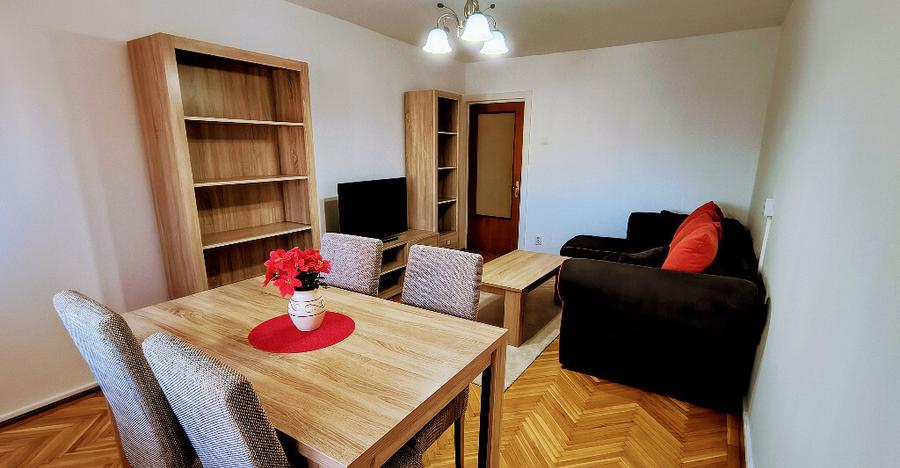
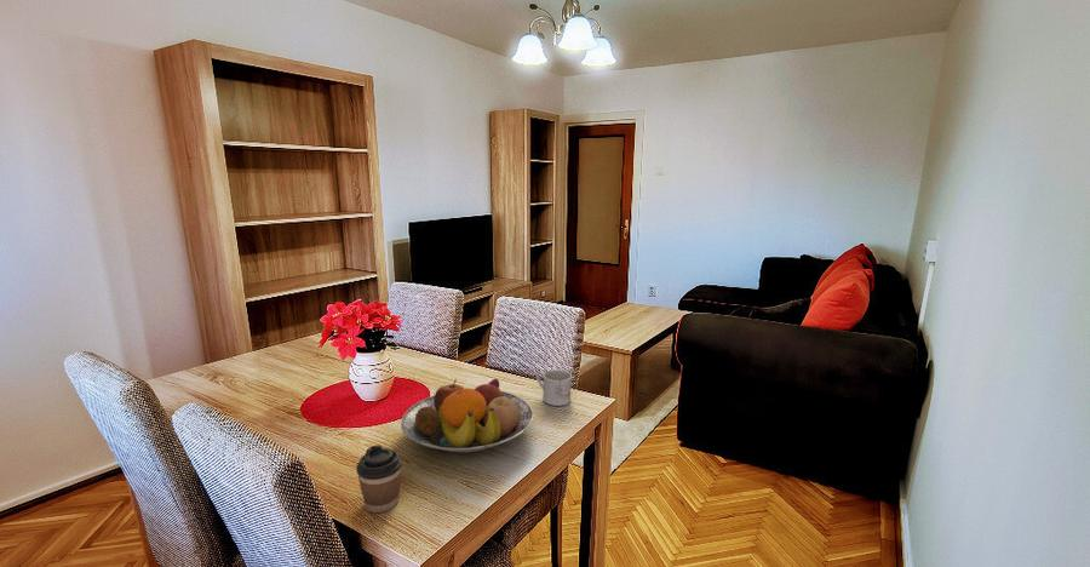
+ fruit bowl [400,378,535,453]
+ coffee cup [355,443,403,514]
+ mug [535,368,573,407]
